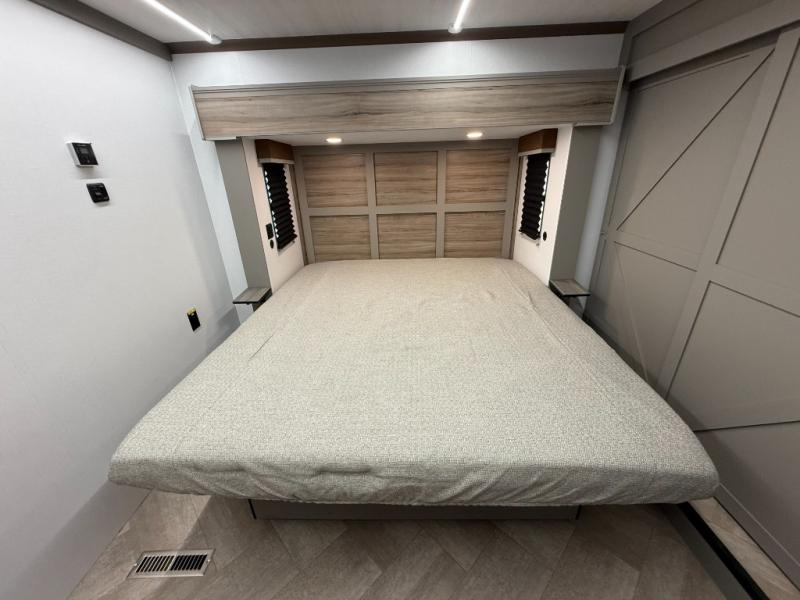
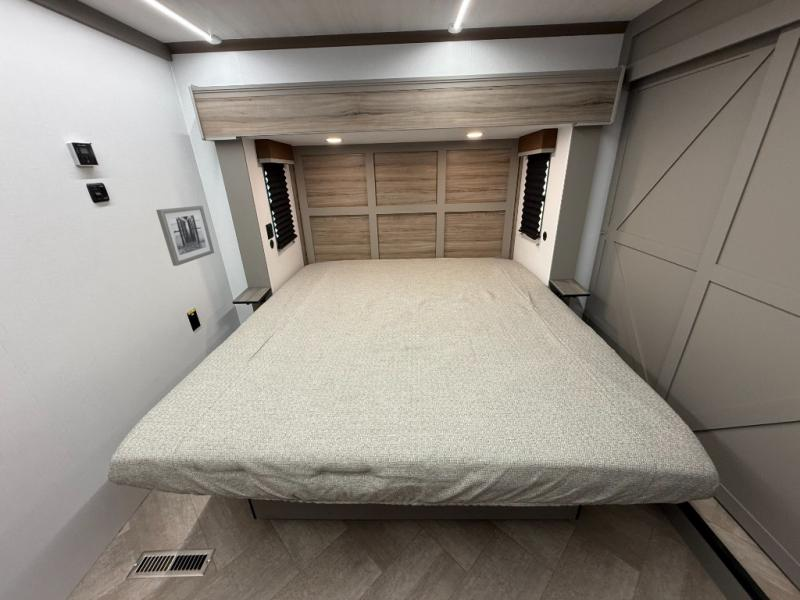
+ wall art [155,205,215,267]
